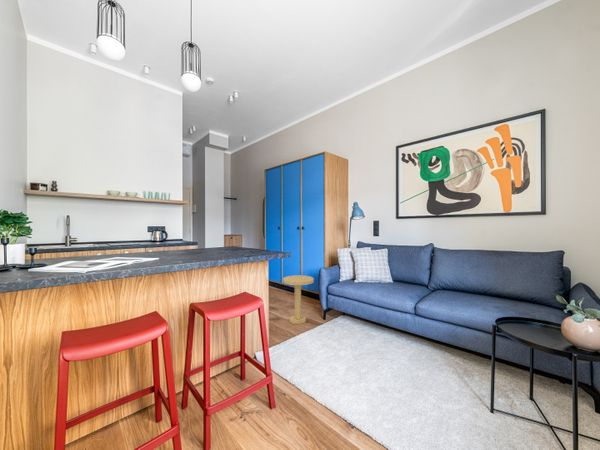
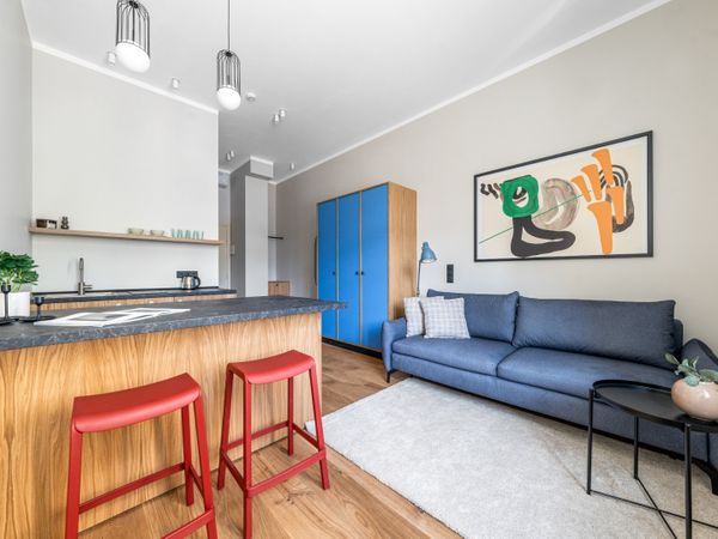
- side table [282,274,315,325]
